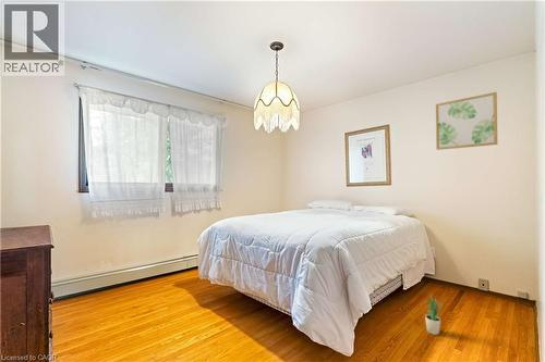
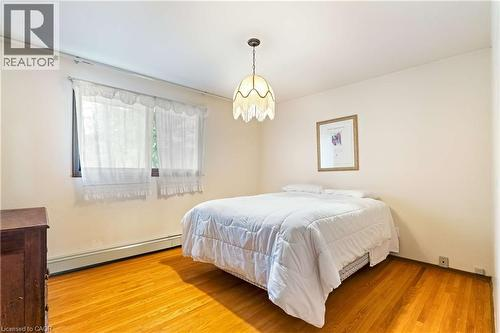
- potted plant [424,292,445,336]
- wall art [435,91,498,151]
